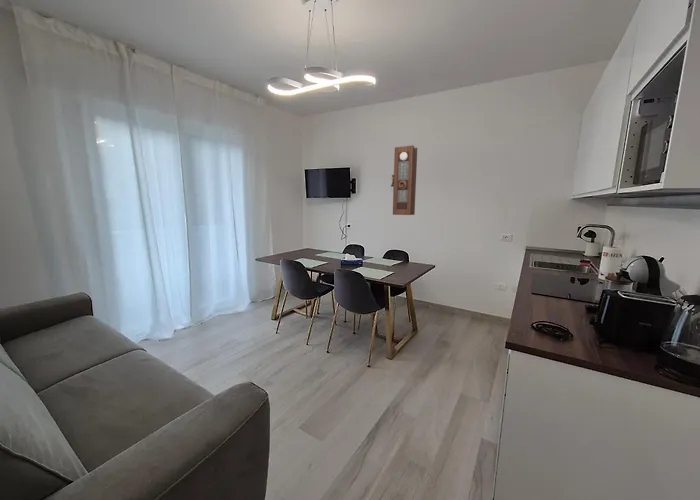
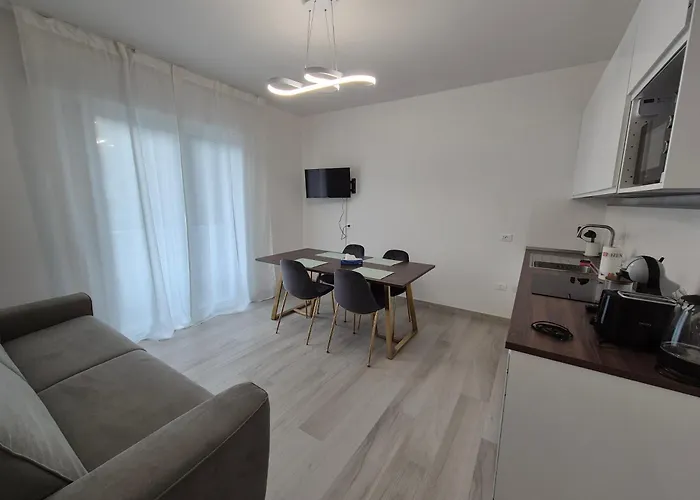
- pendulum clock [390,144,418,216]
